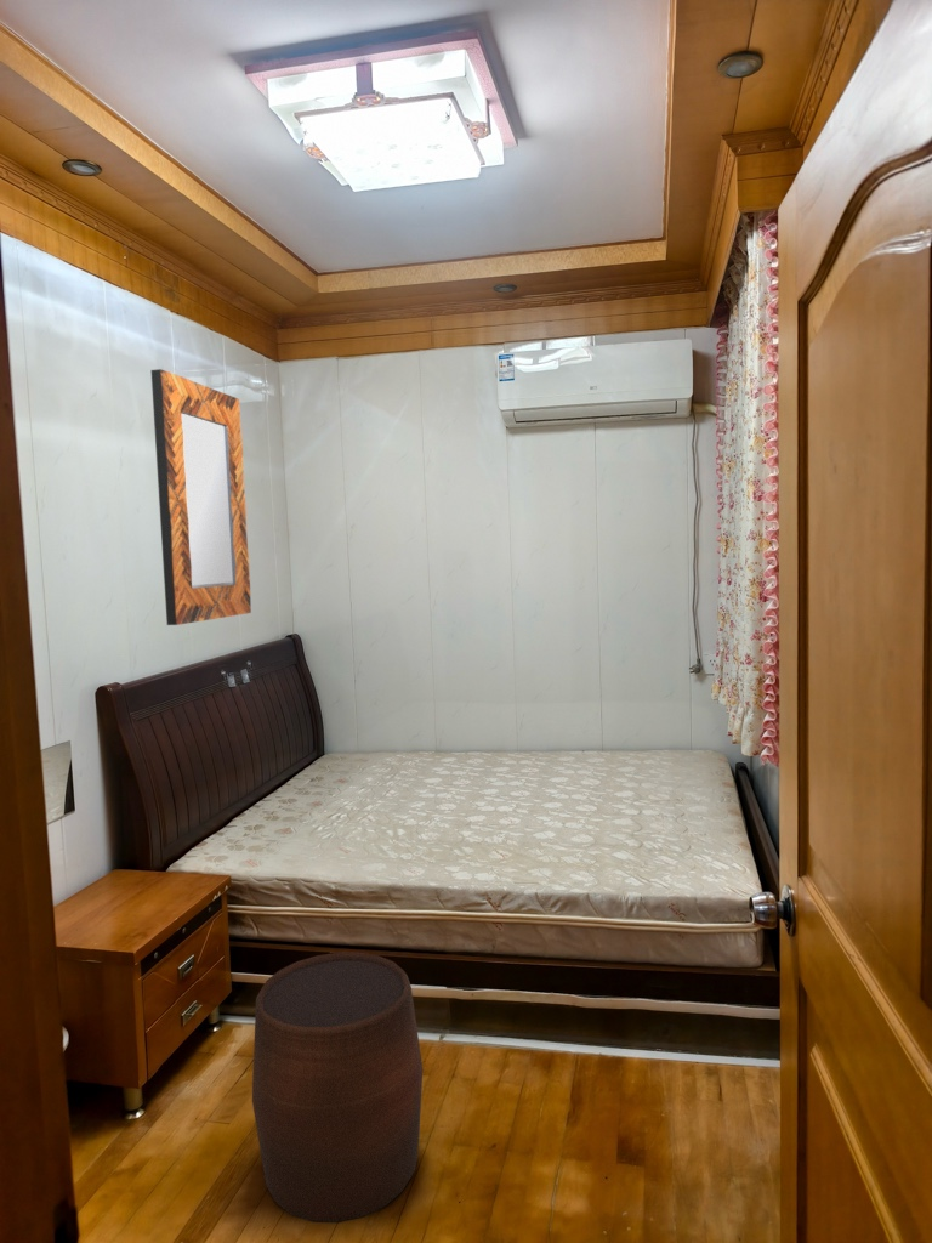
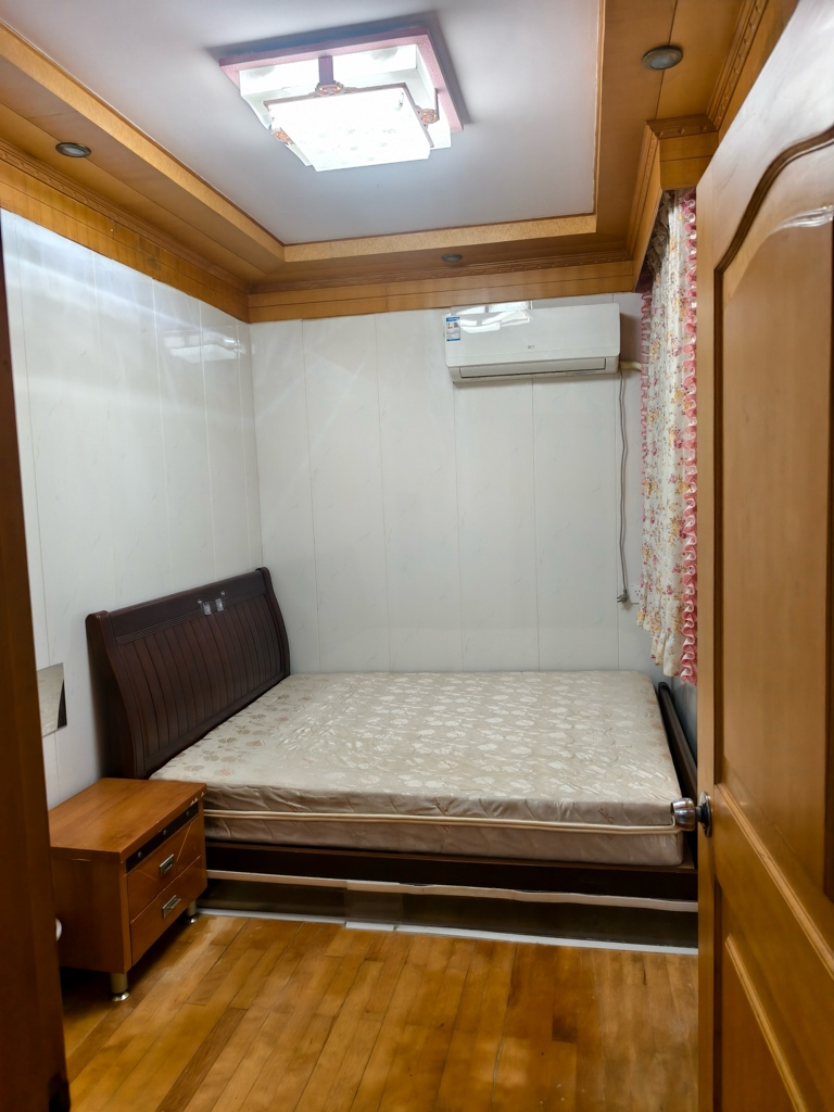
- home mirror [150,368,252,626]
- stool [251,952,424,1224]
